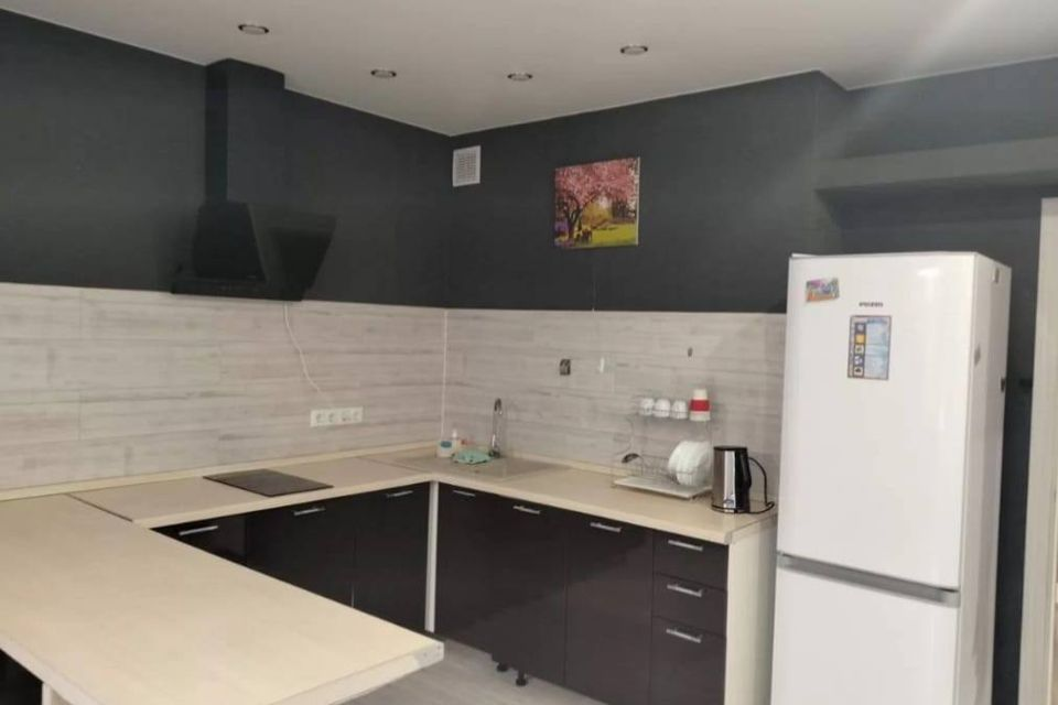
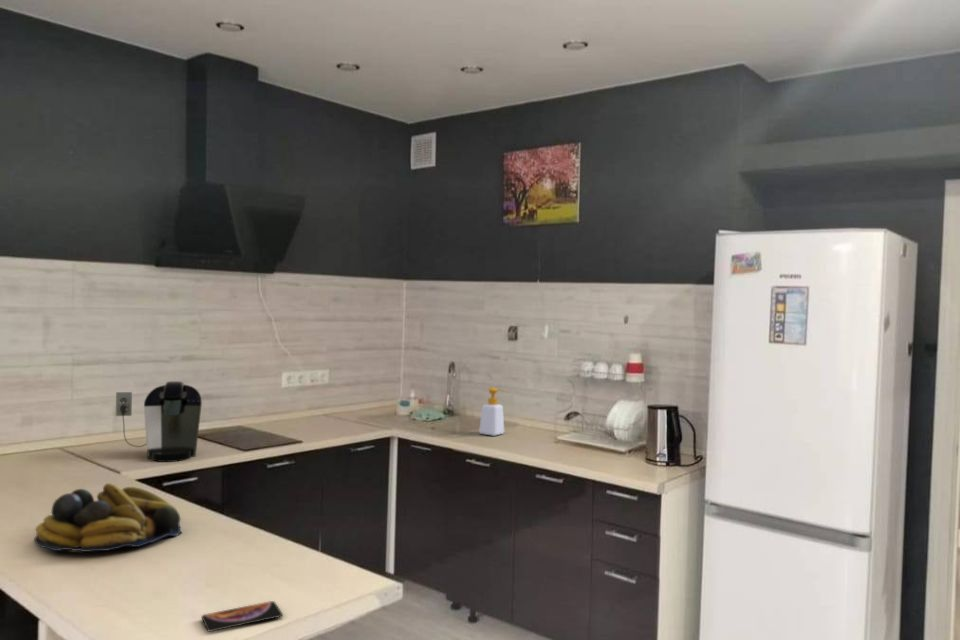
+ soap bottle [478,386,511,437]
+ smartphone [200,600,284,633]
+ fruit bowl [34,482,183,553]
+ coffee maker [115,380,203,463]
